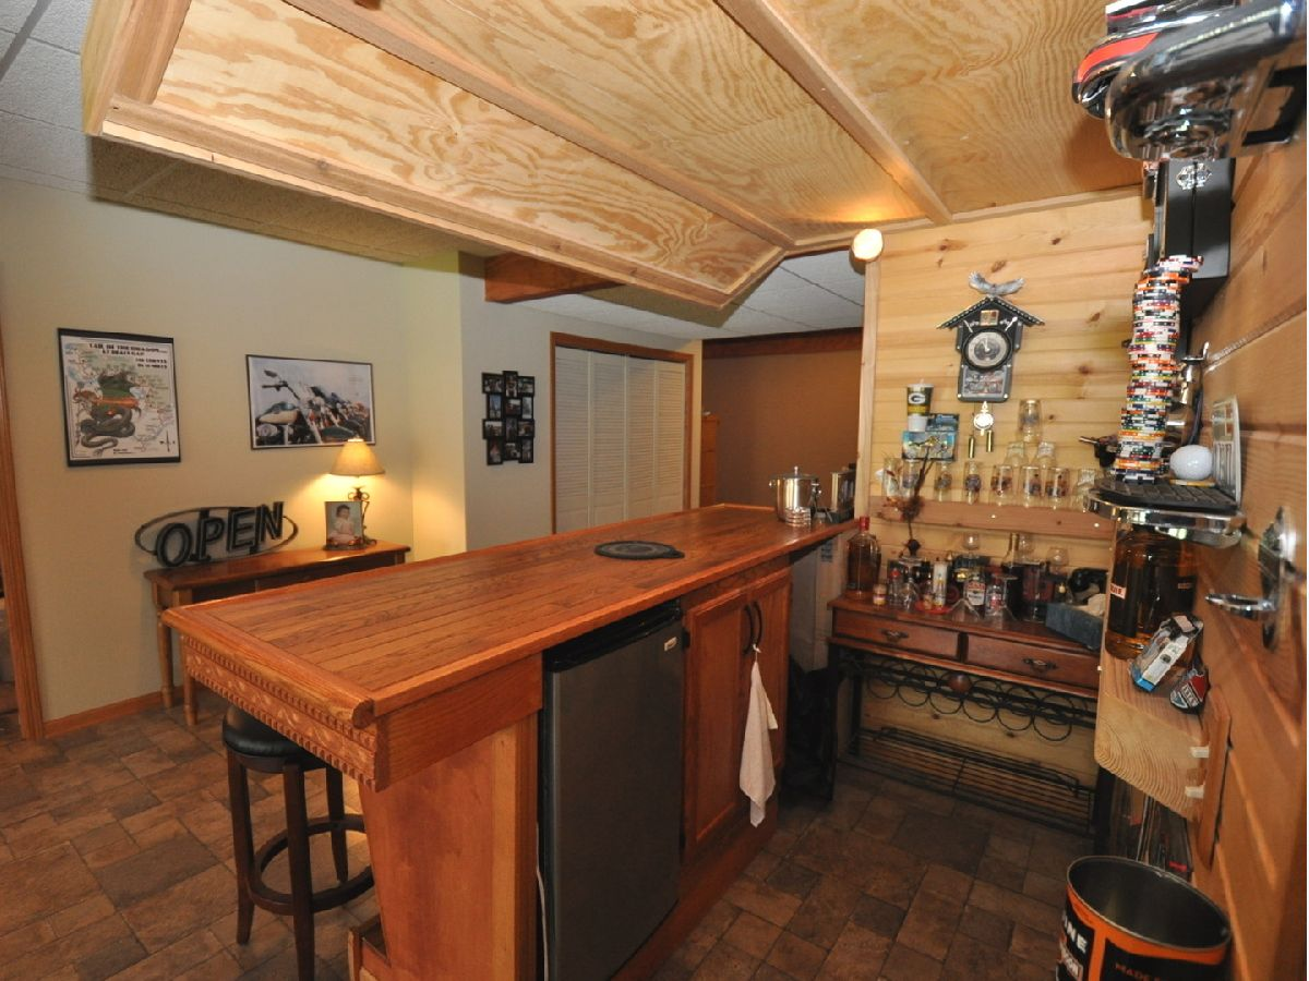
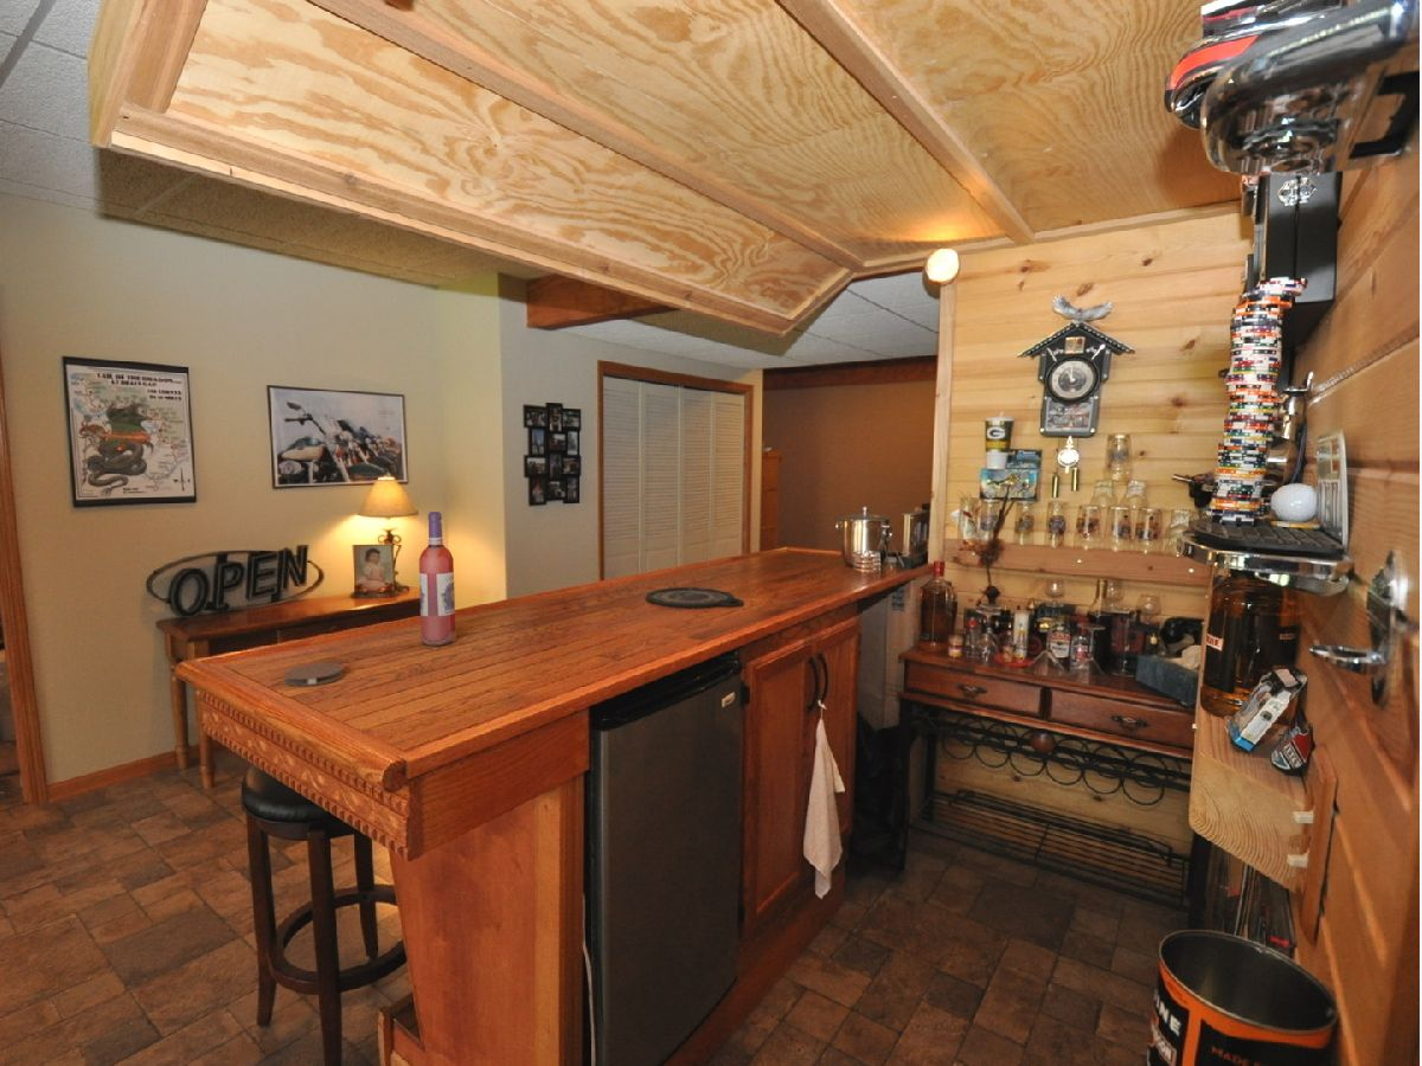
+ coaster [283,662,345,687]
+ wine bottle [418,510,457,647]
